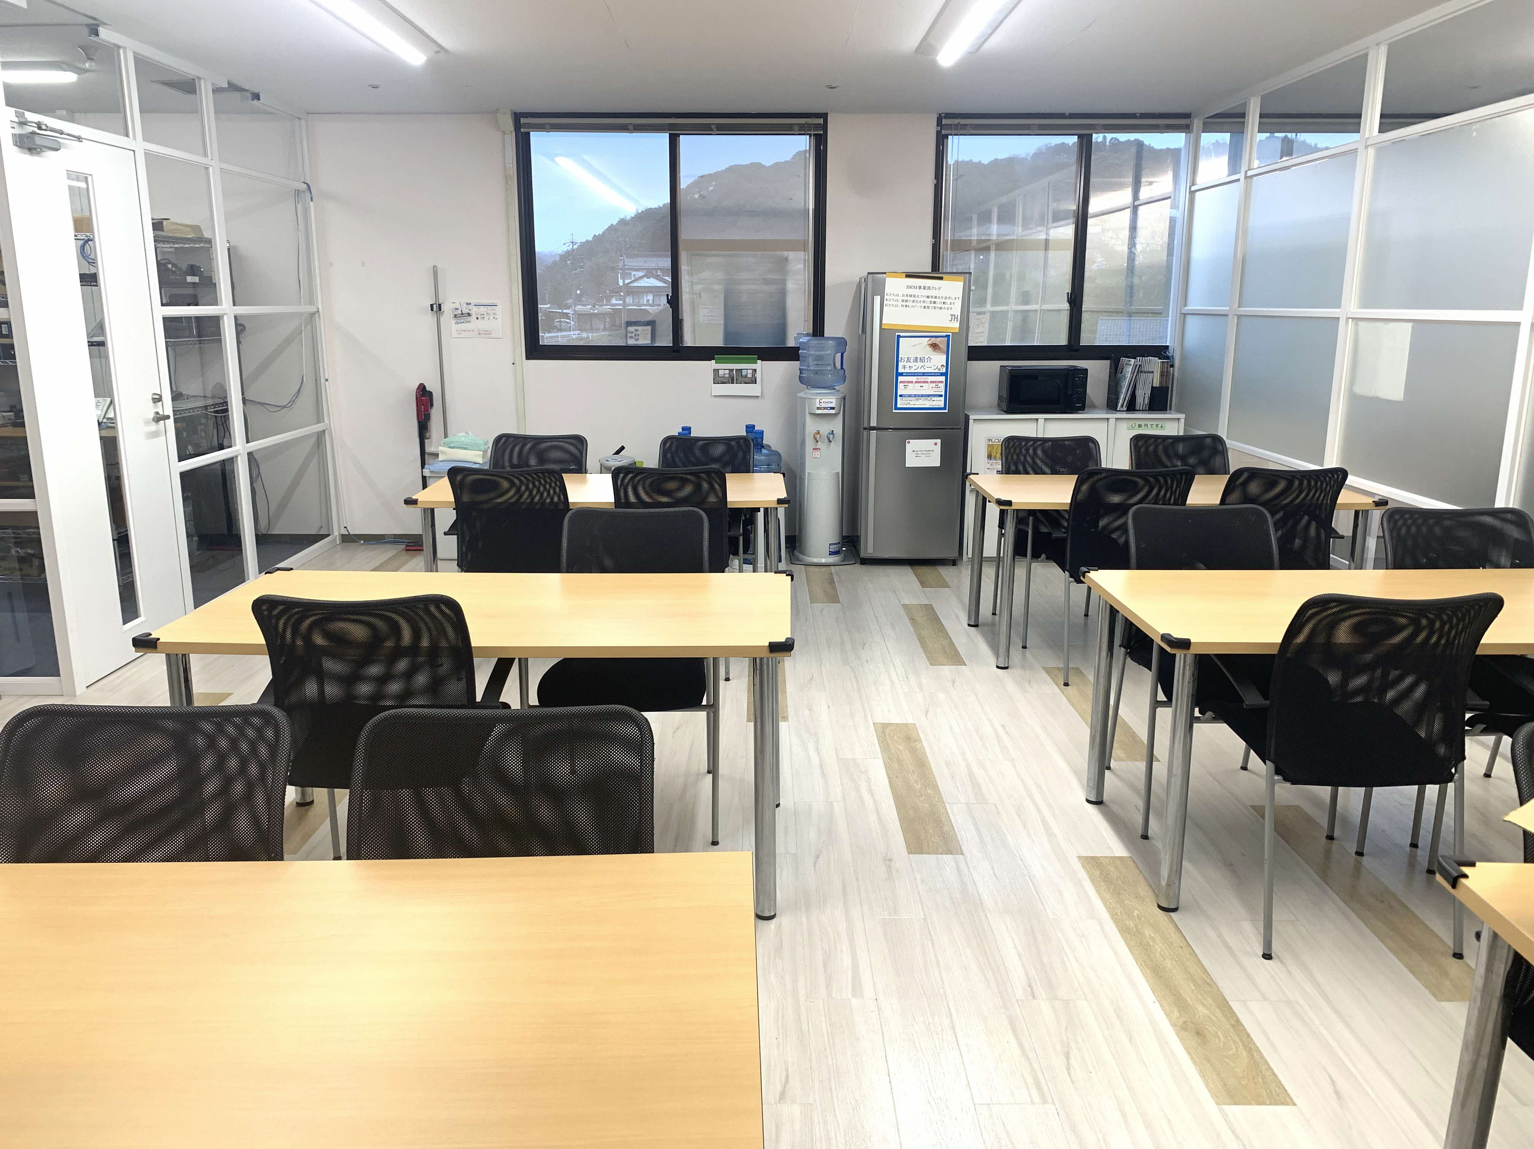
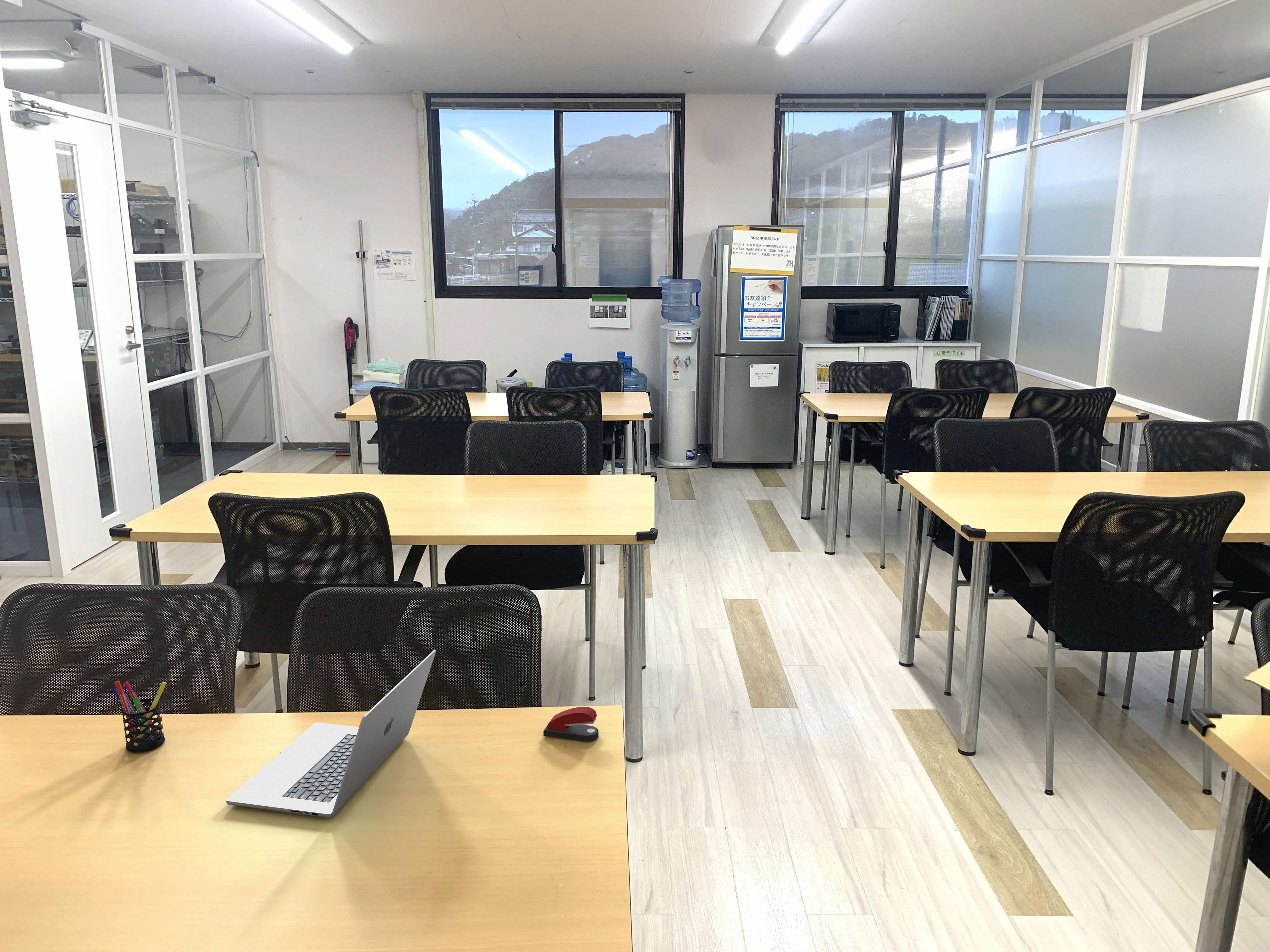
+ pen holder [111,680,167,753]
+ stapler [543,706,599,742]
+ laptop [226,649,437,818]
